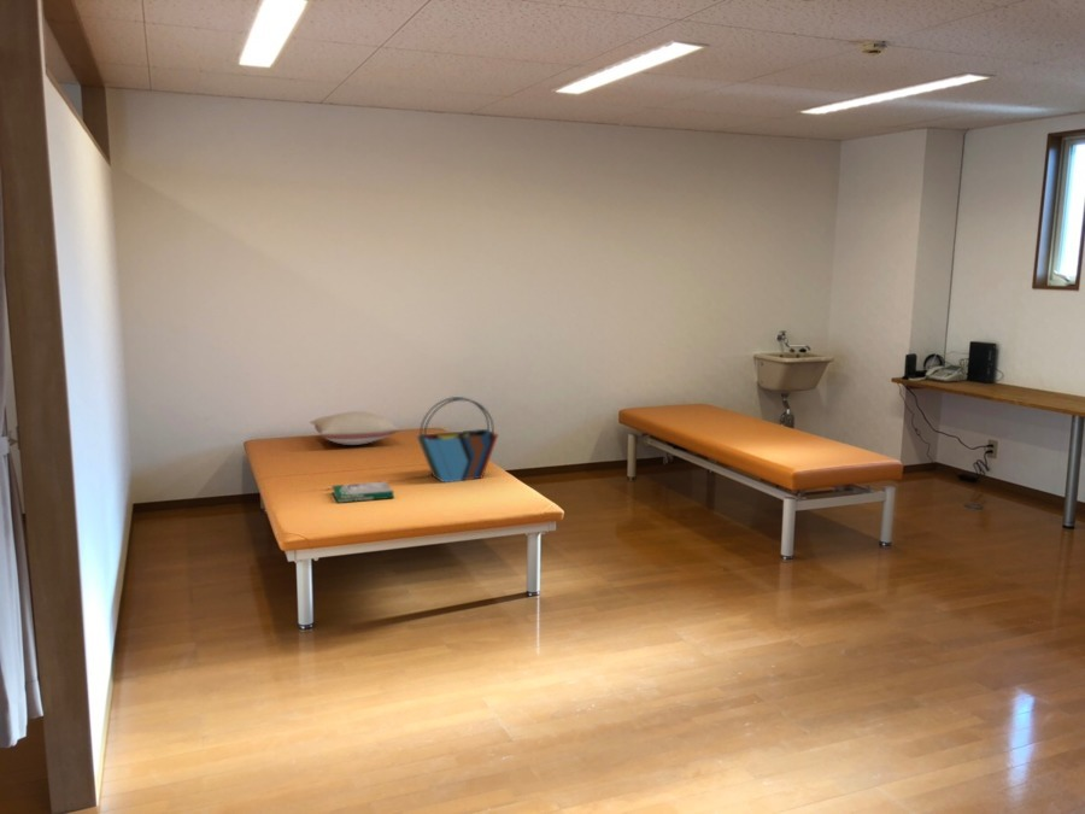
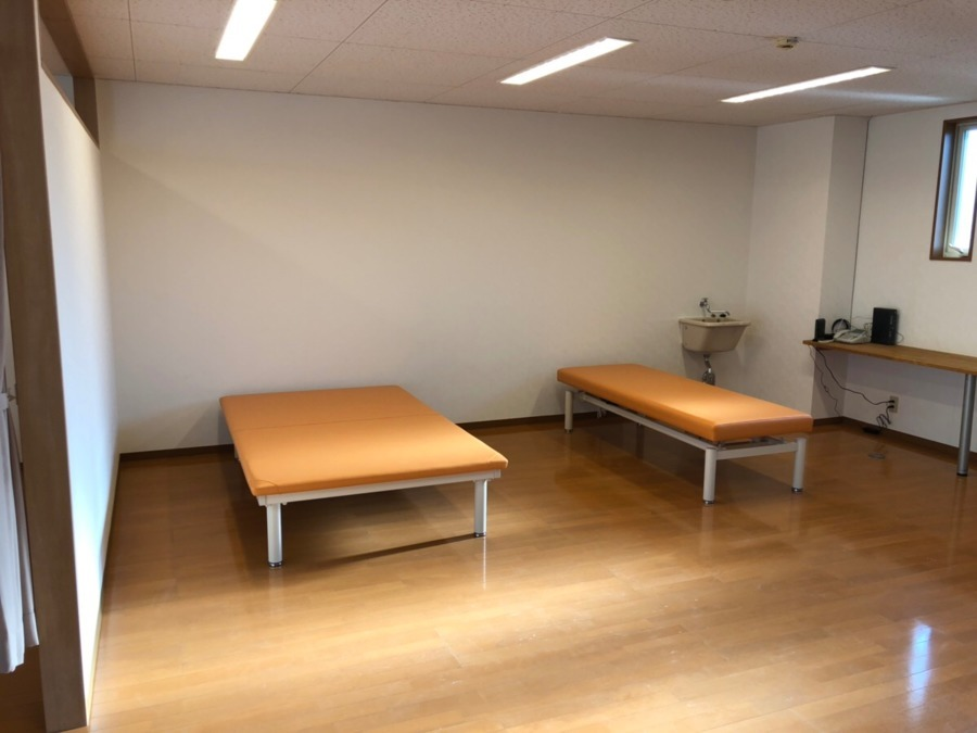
- tote bag [415,396,499,484]
- book [330,480,394,504]
- pillow [309,410,400,446]
